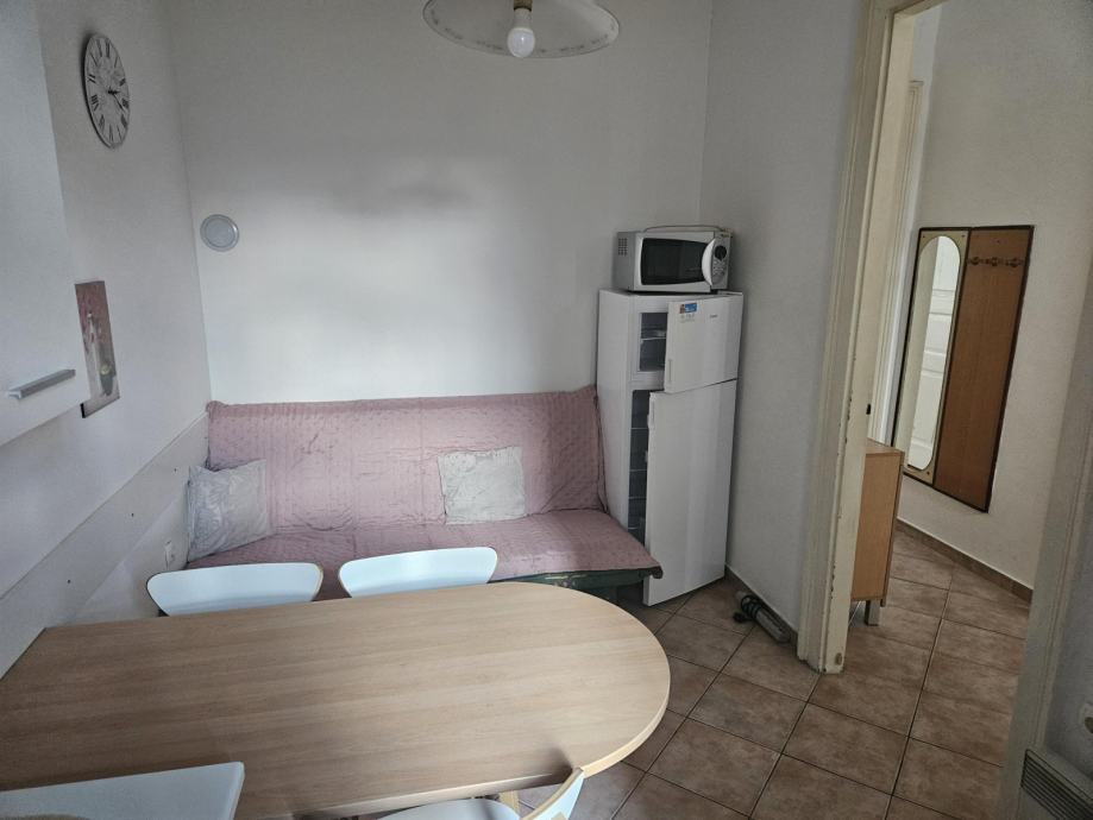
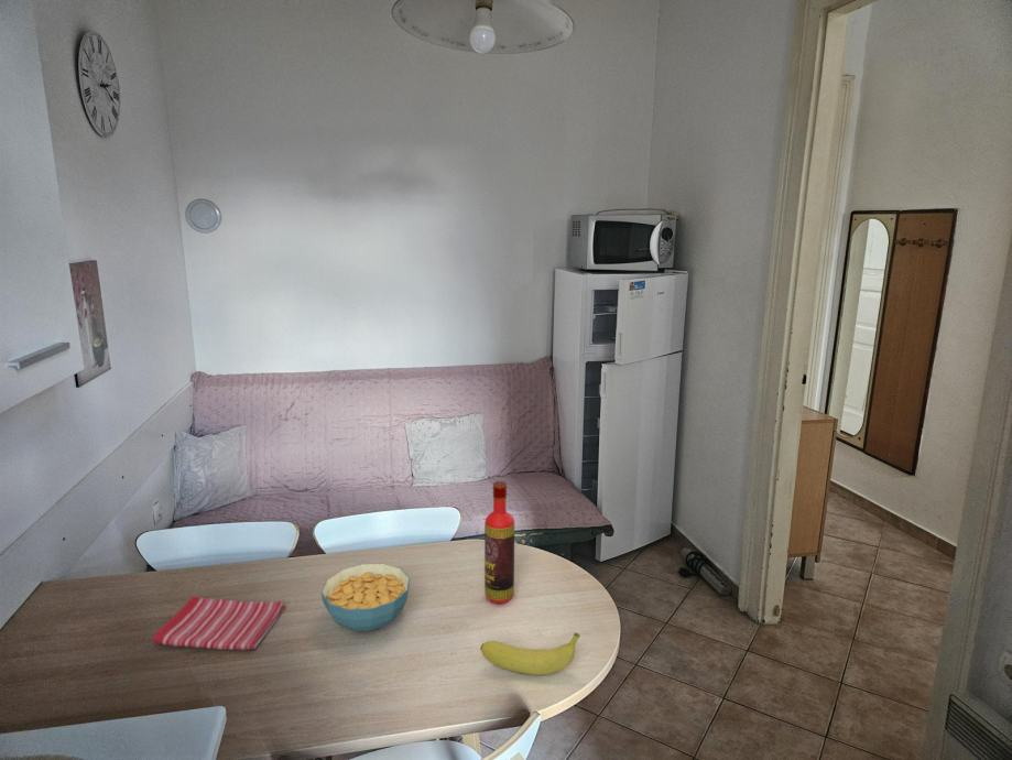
+ cereal bowl [320,563,411,632]
+ fruit [480,631,581,676]
+ bottle [483,480,515,605]
+ dish towel [151,595,286,651]
